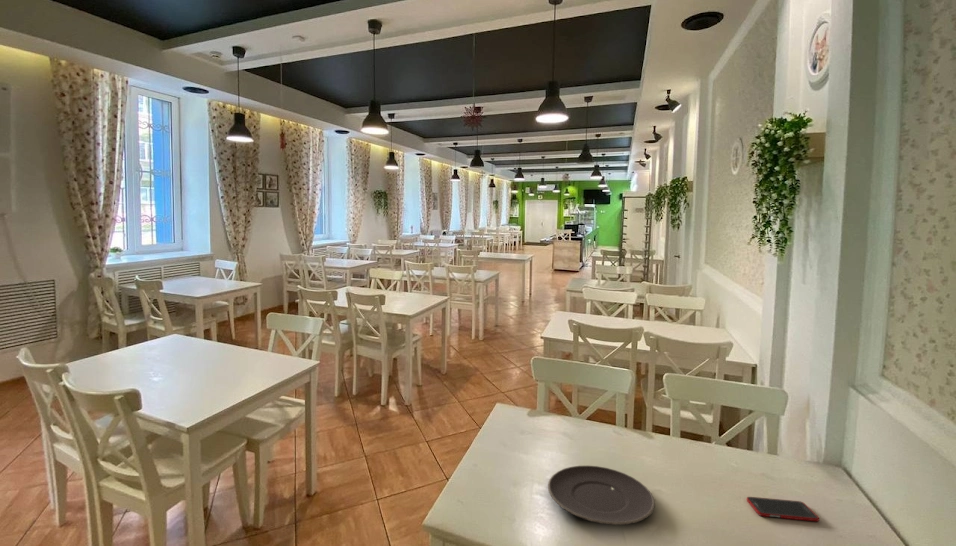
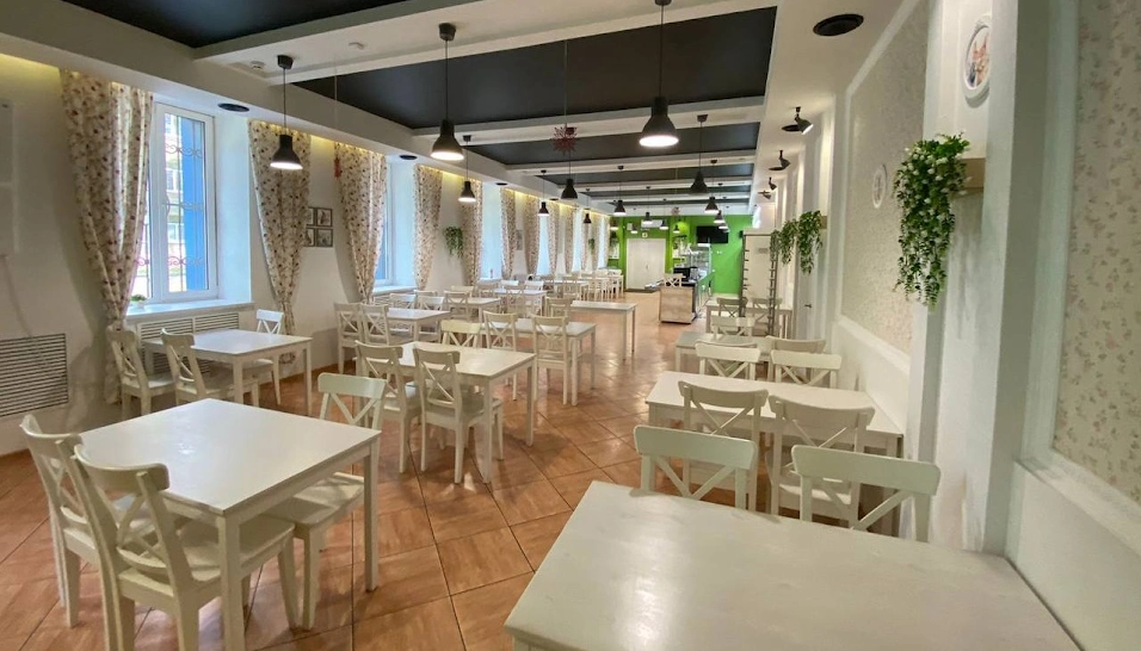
- cell phone [746,496,820,522]
- plate [547,465,656,526]
